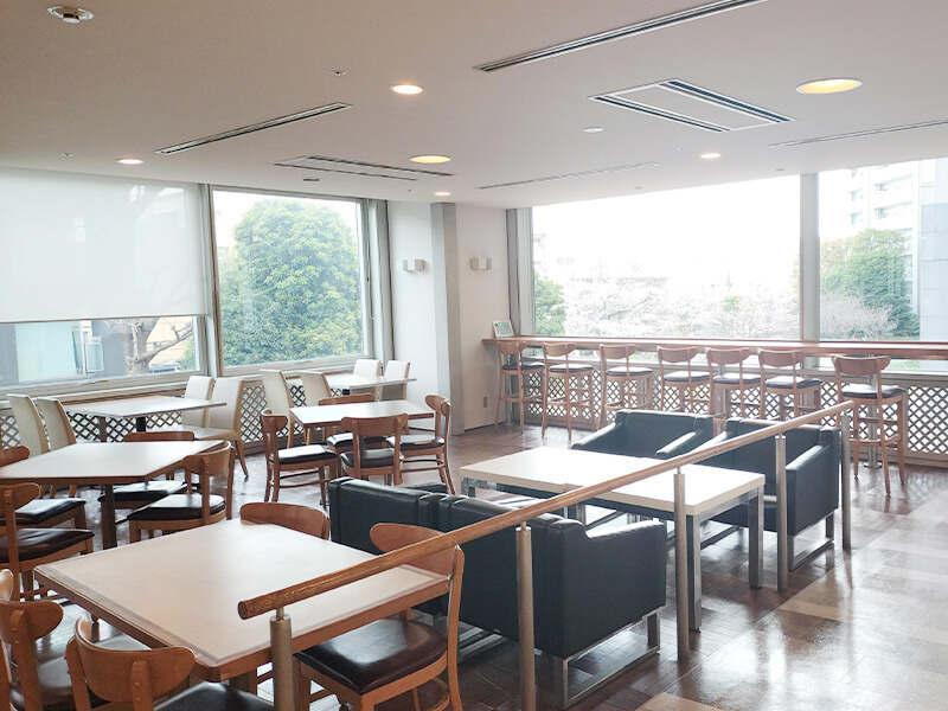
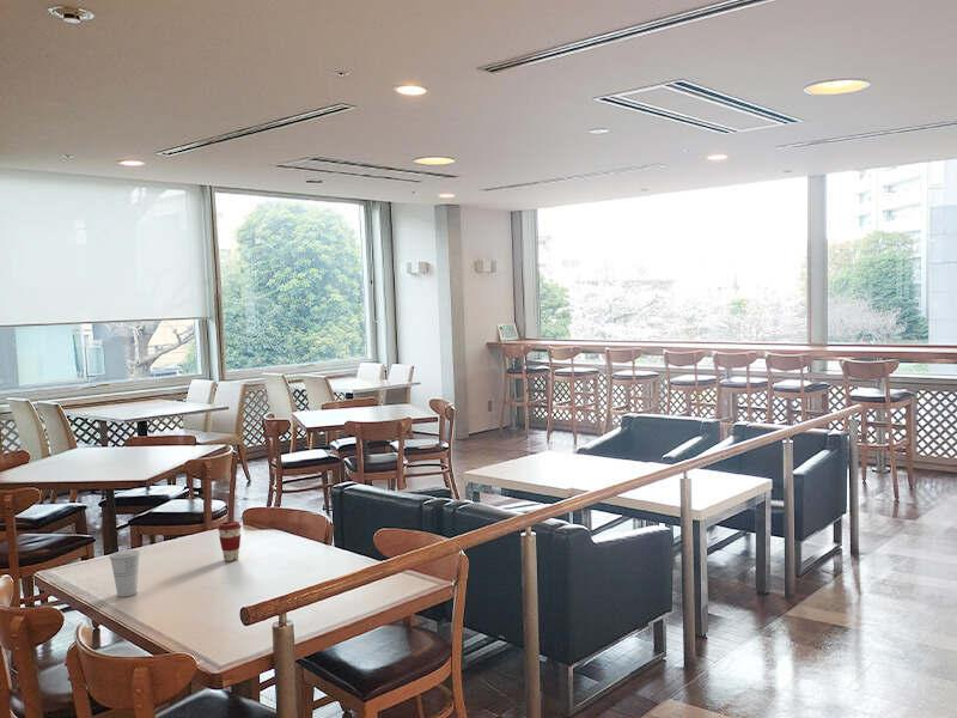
+ cup [108,549,141,598]
+ coffee cup [217,521,243,562]
